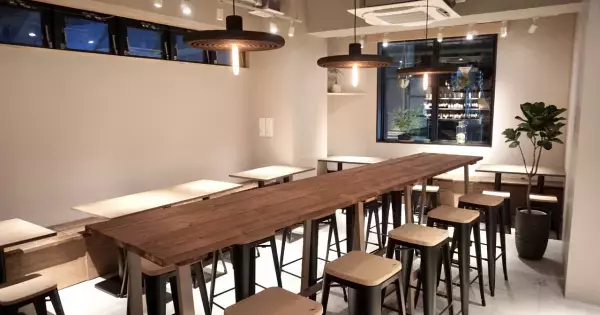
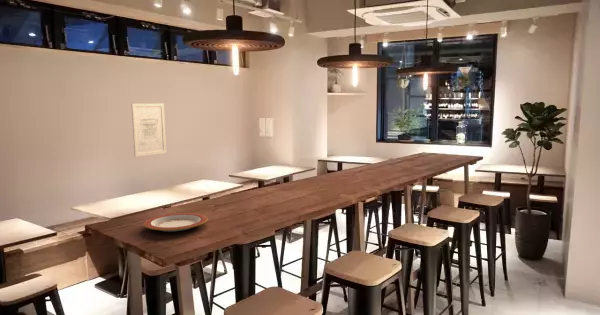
+ plate [143,212,209,232]
+ wall art [131,103,167,158]
